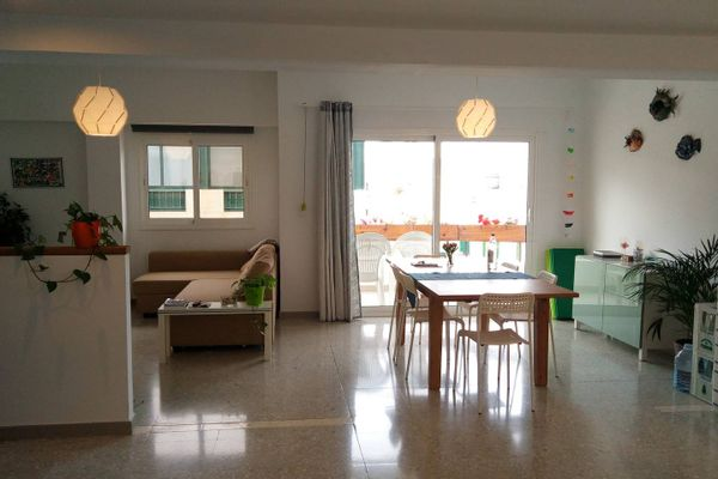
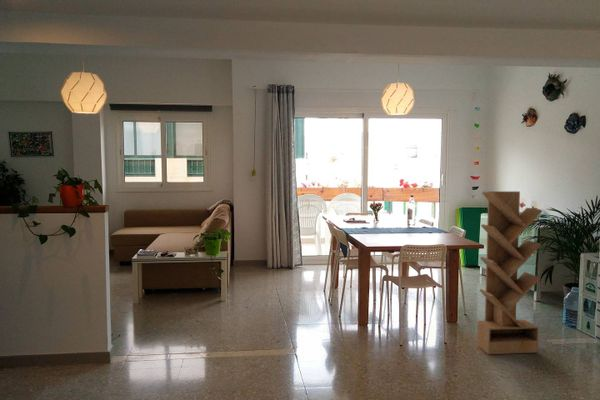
+ bookshelf [476,190,543,355]
